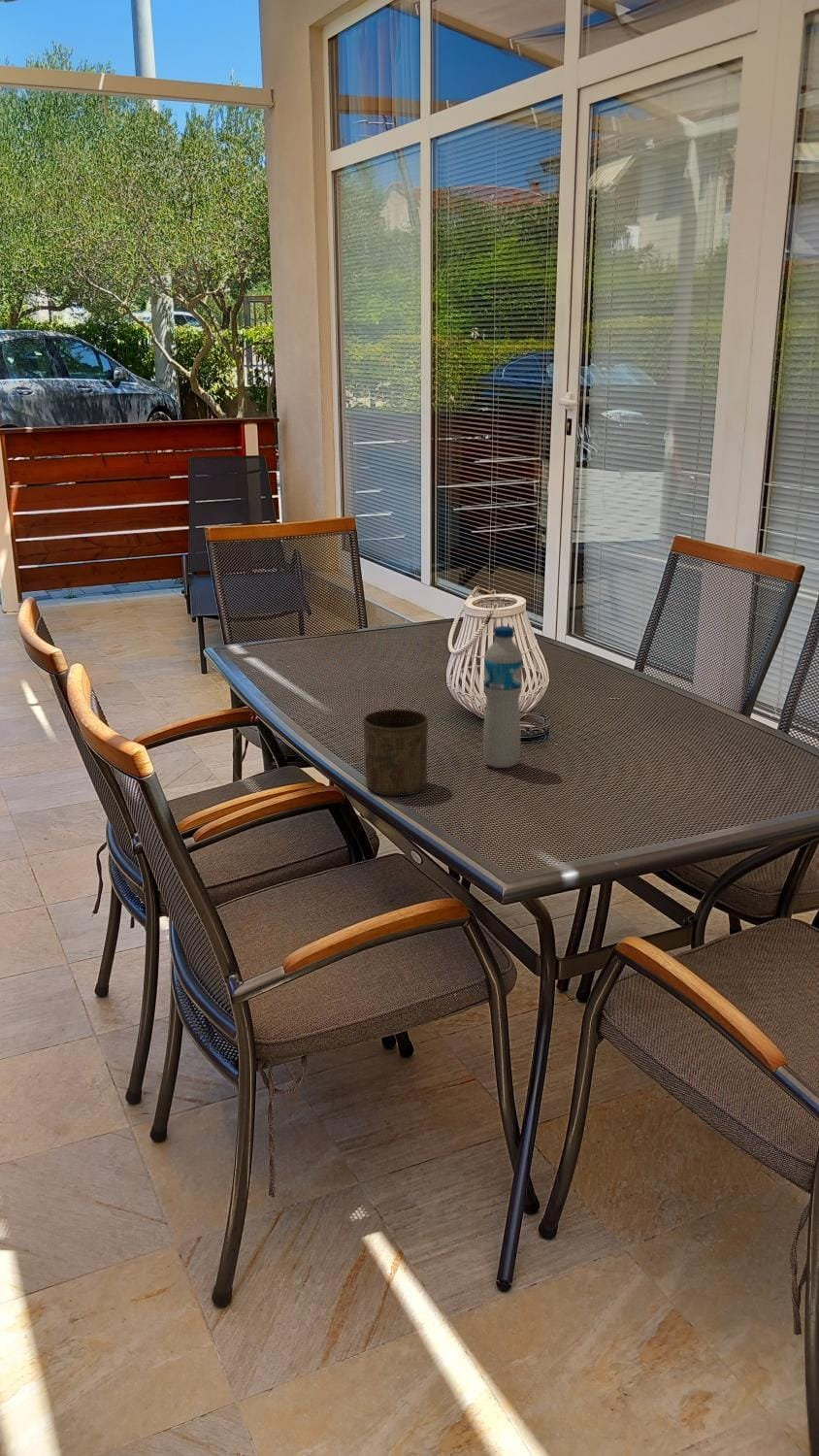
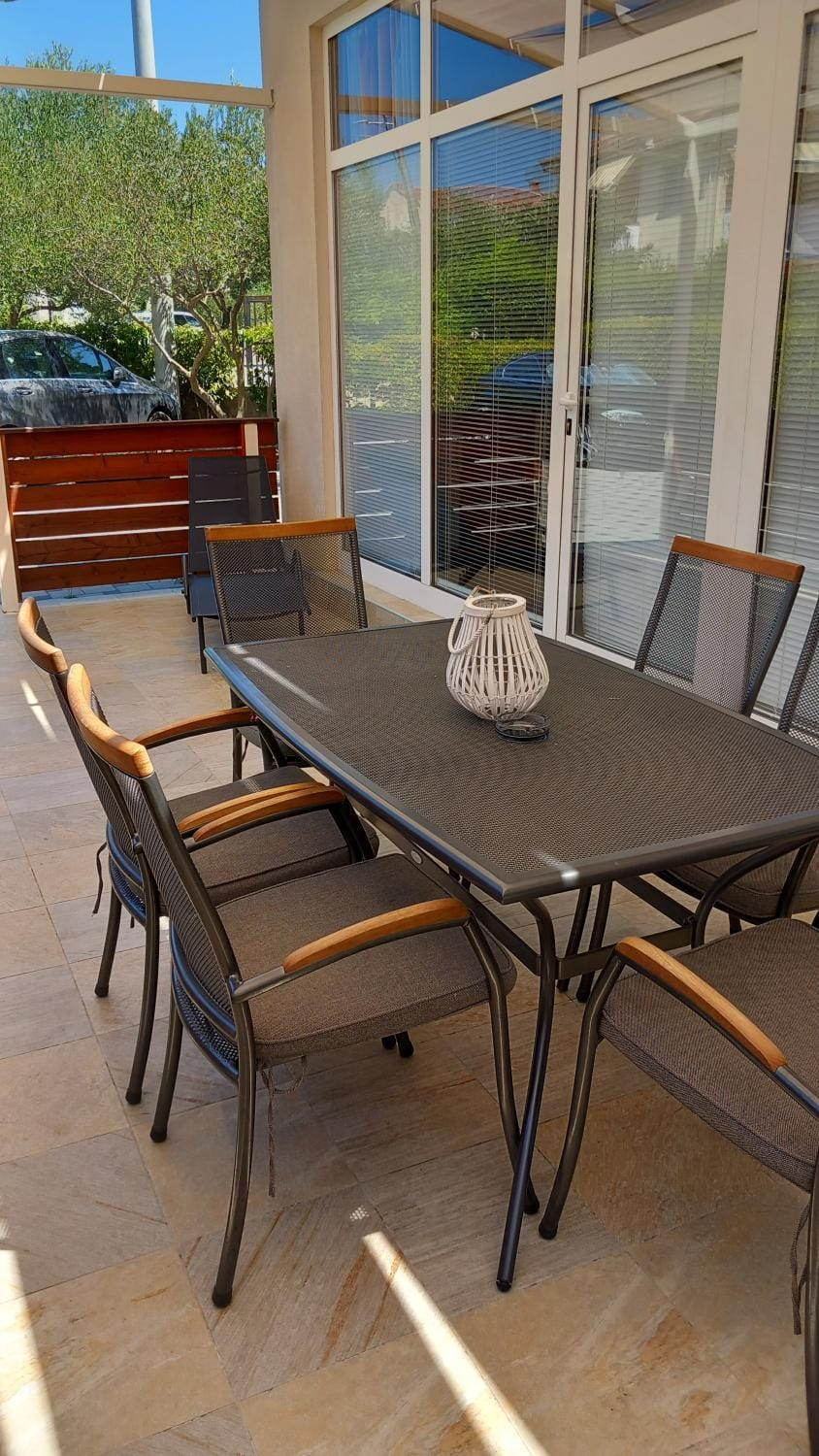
- cup [362,708,429,797]
- water bottle [482,625,524,769]
